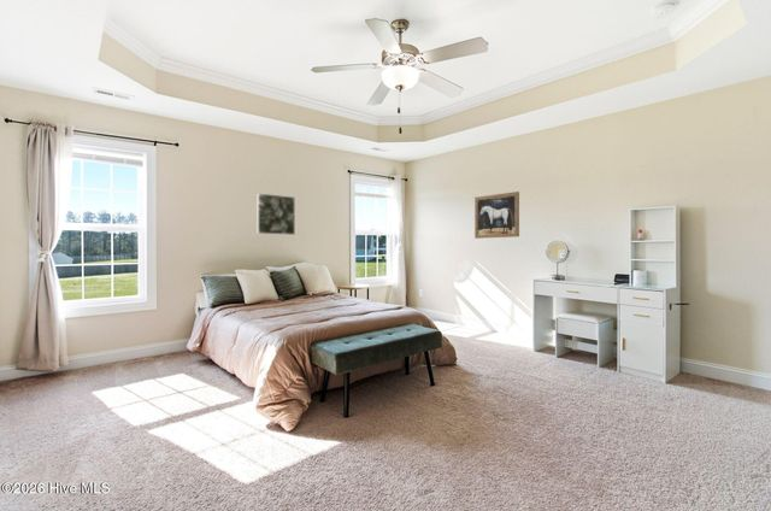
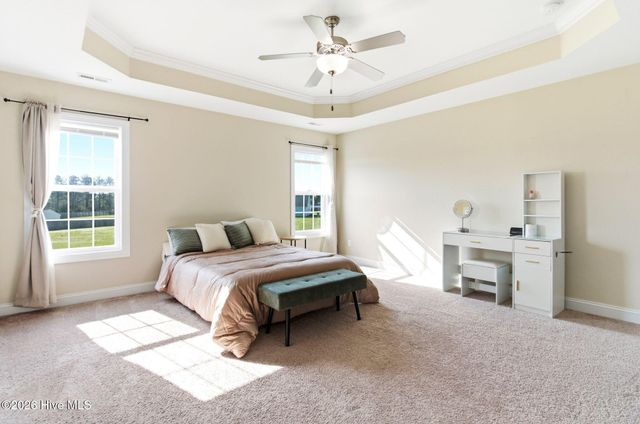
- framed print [257,193,296,236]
- wall art [473,190,520,240]
